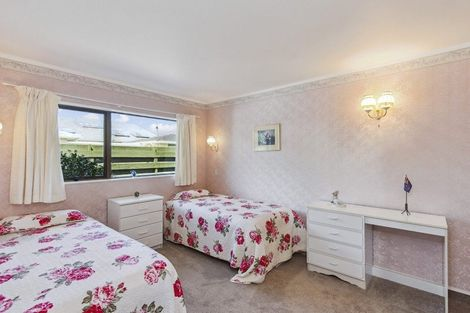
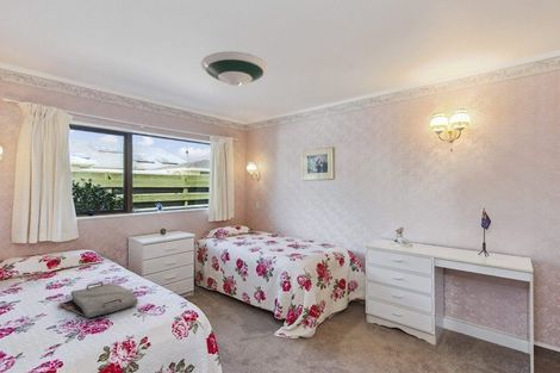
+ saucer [200,50,269,87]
+ serving tray [57,281,139,319]
